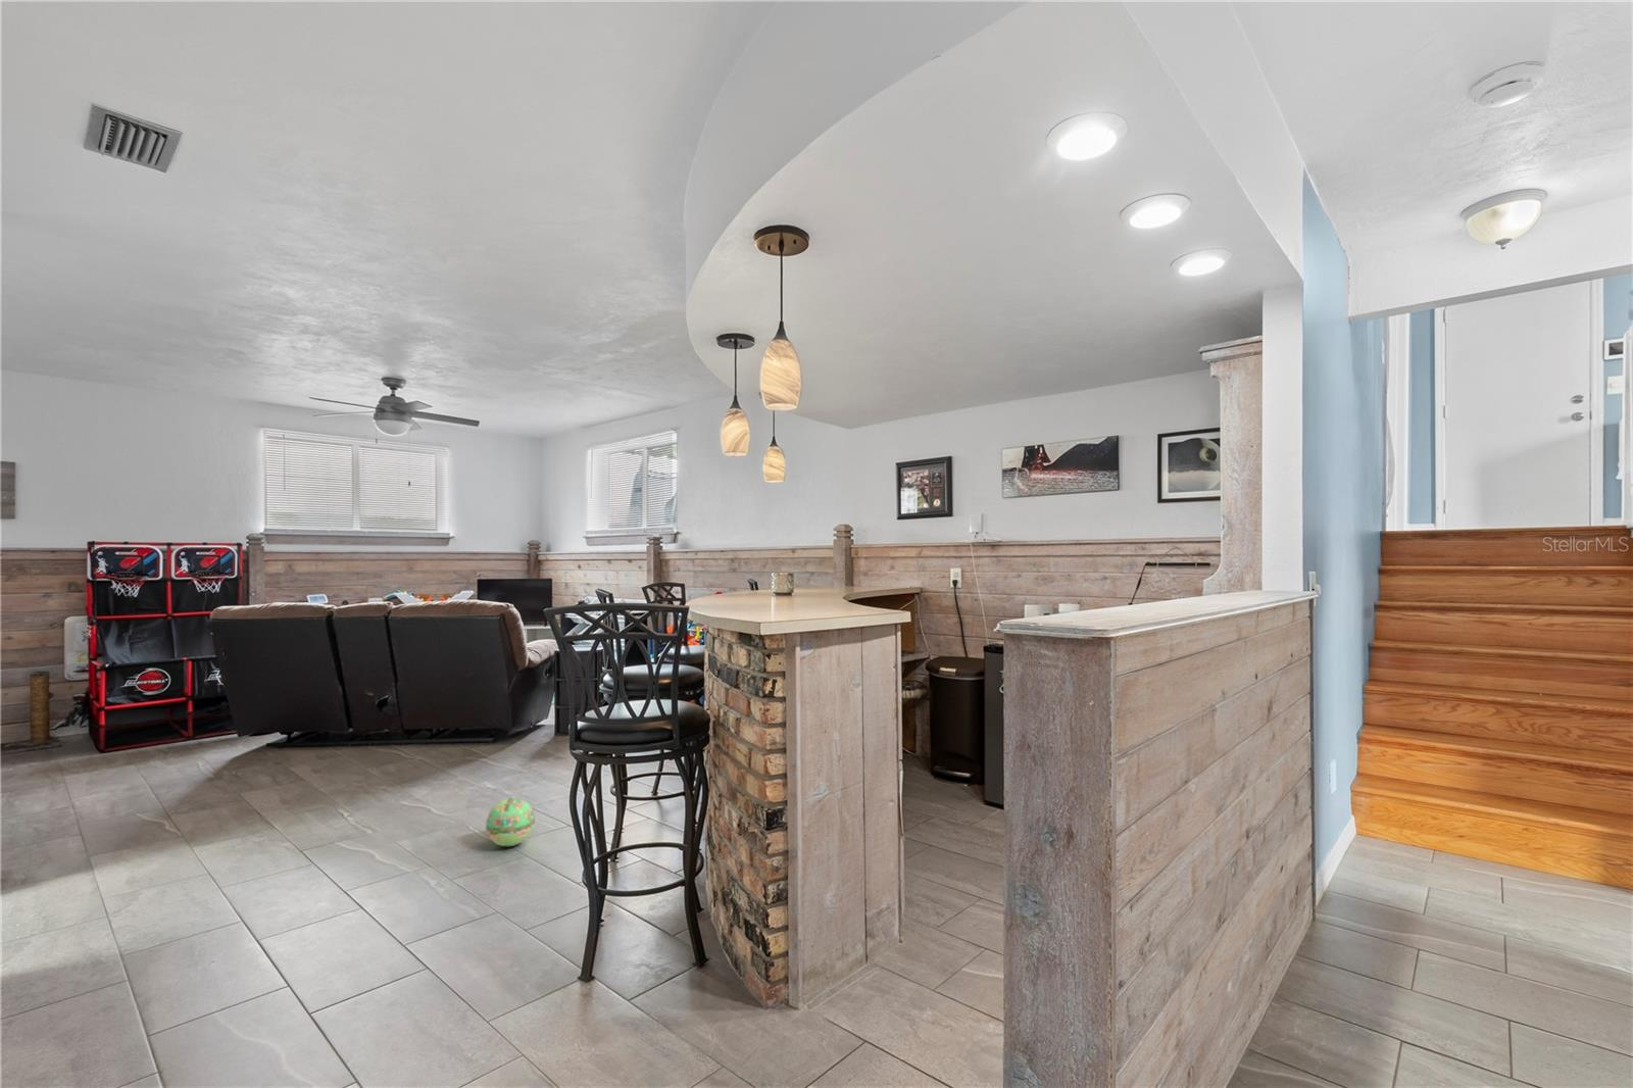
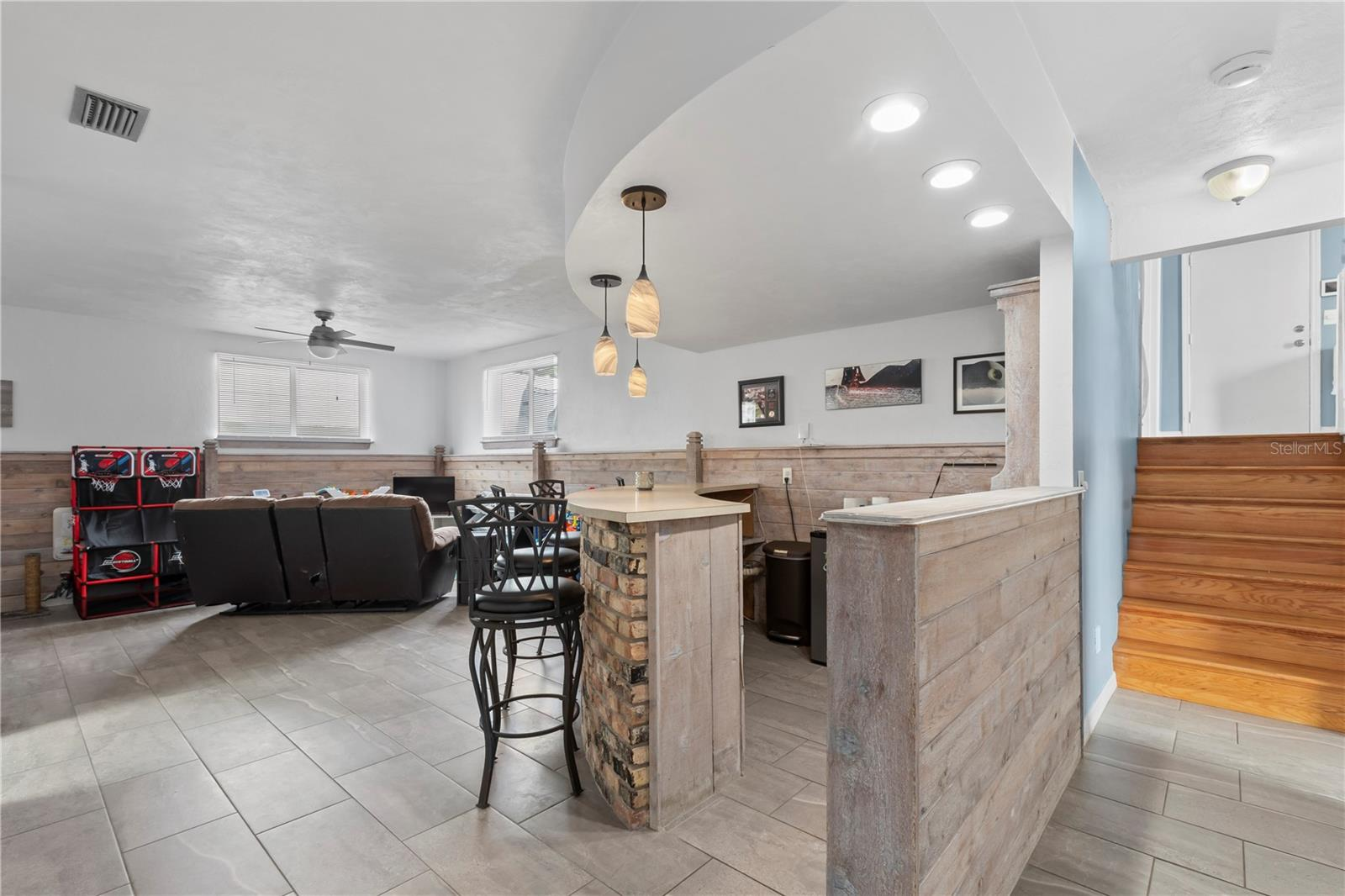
- ball [484,797,535,848]
